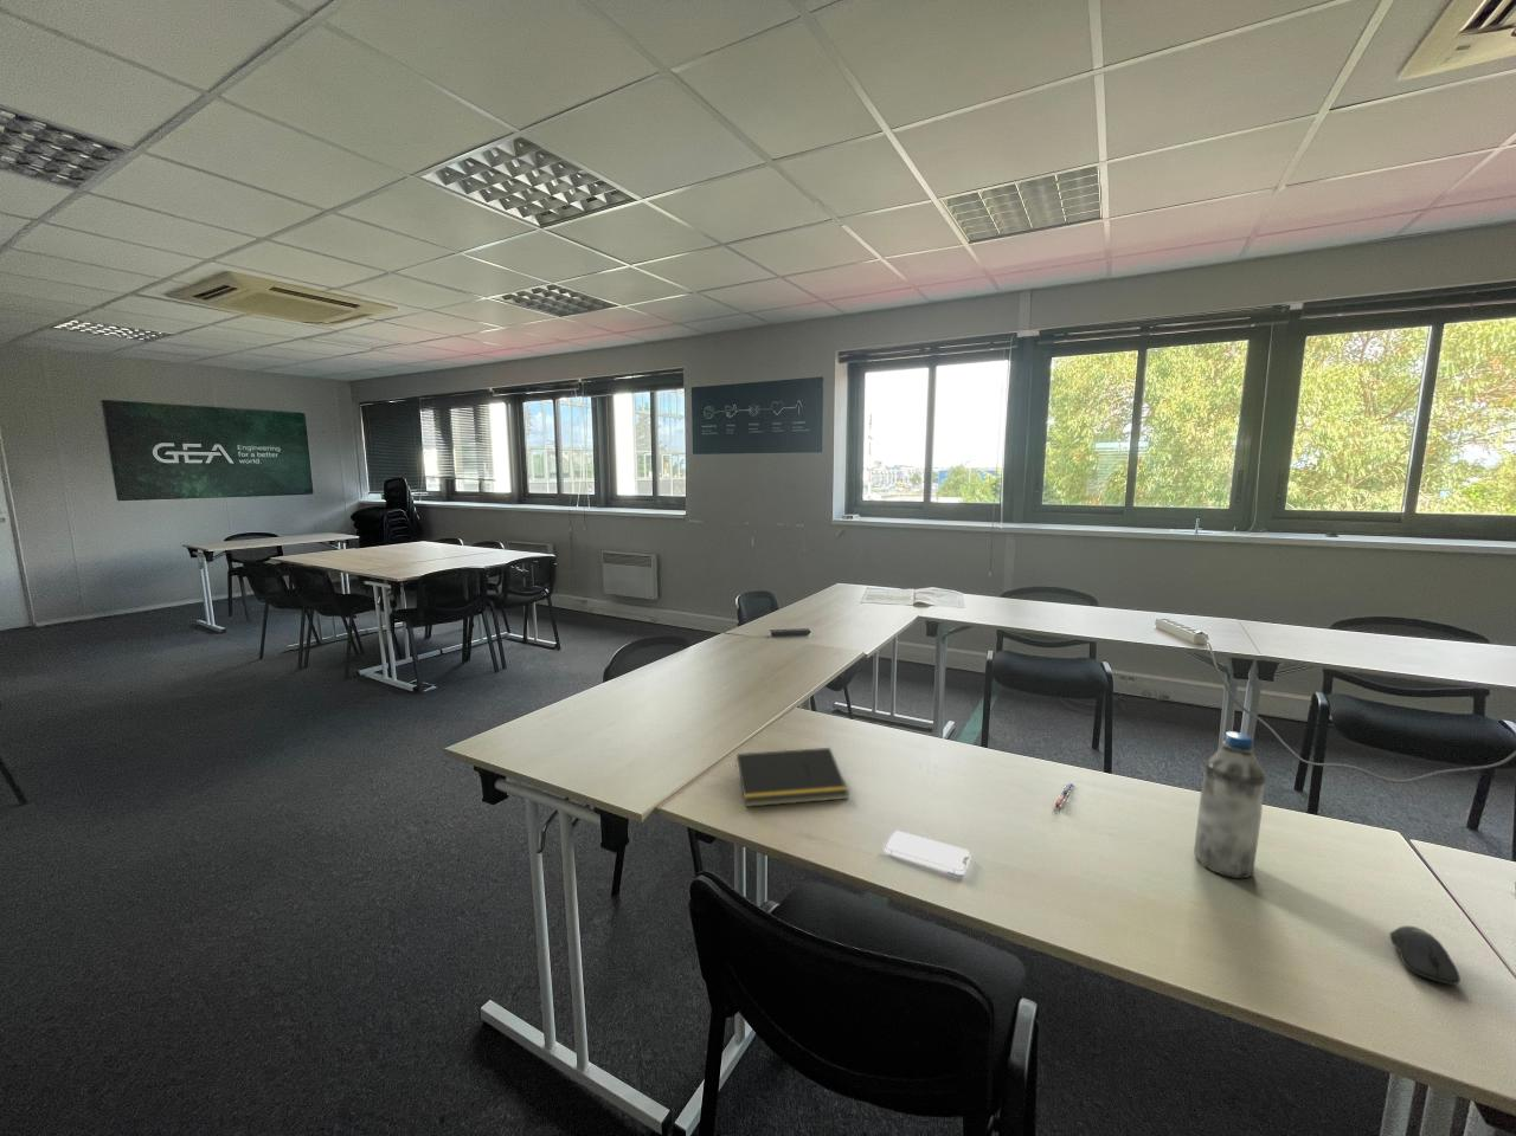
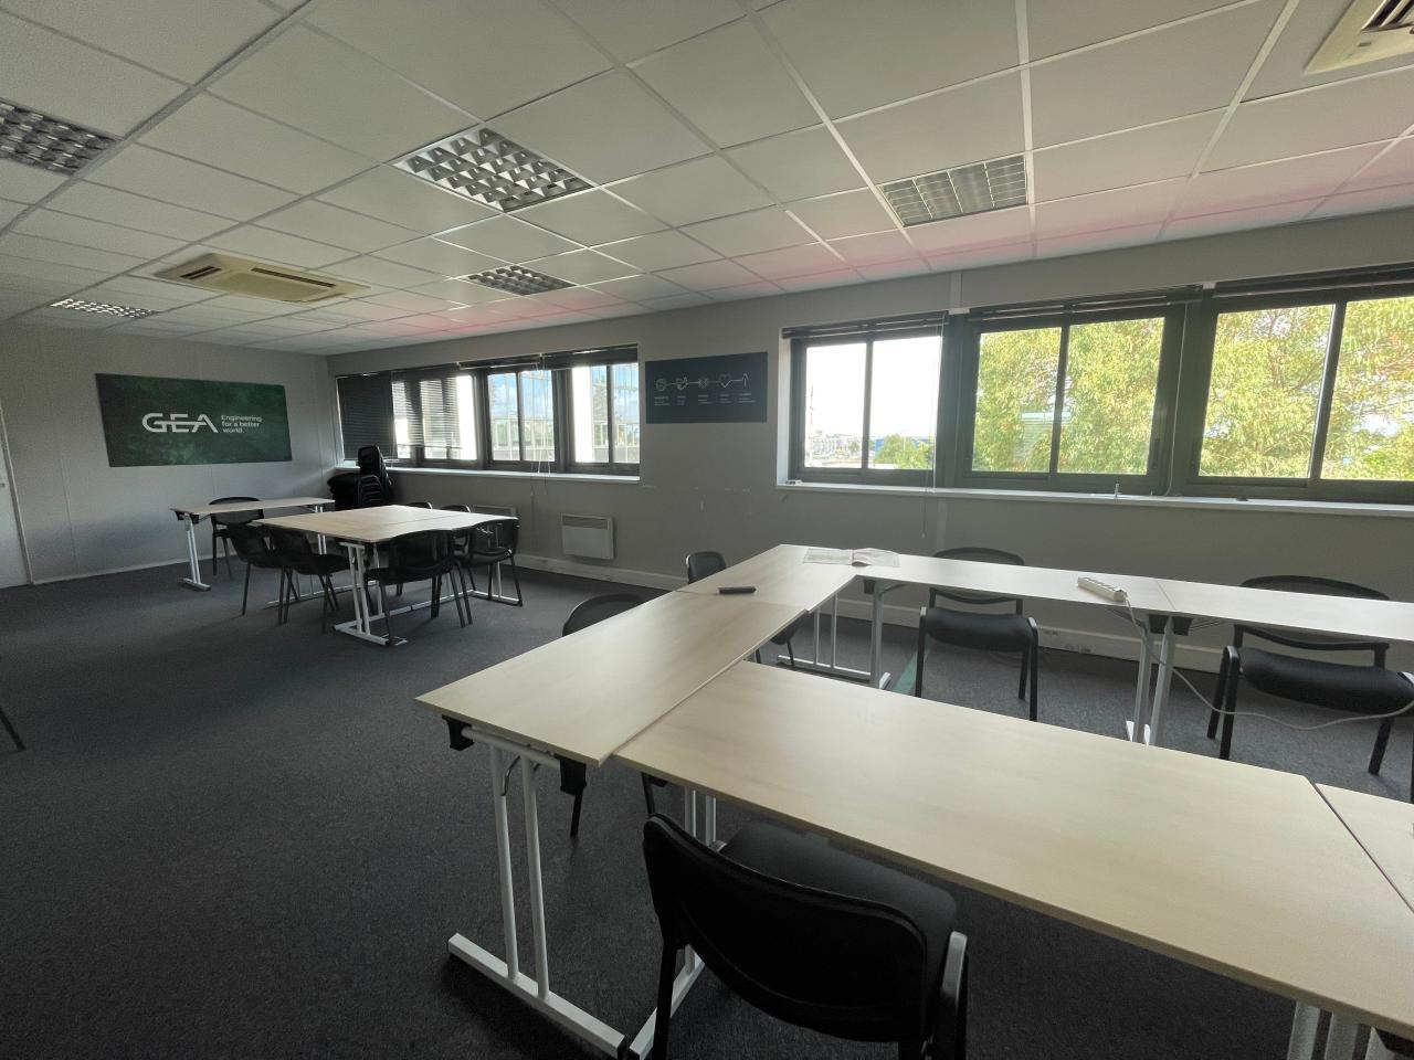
- water bottle [1193,730,1268,879]
- notepad [733,747,850,808]
- smartphone [882,828,973,876]
- pen [1053,780,1076,808]
- computer mouse [1388,925,1461,986]
